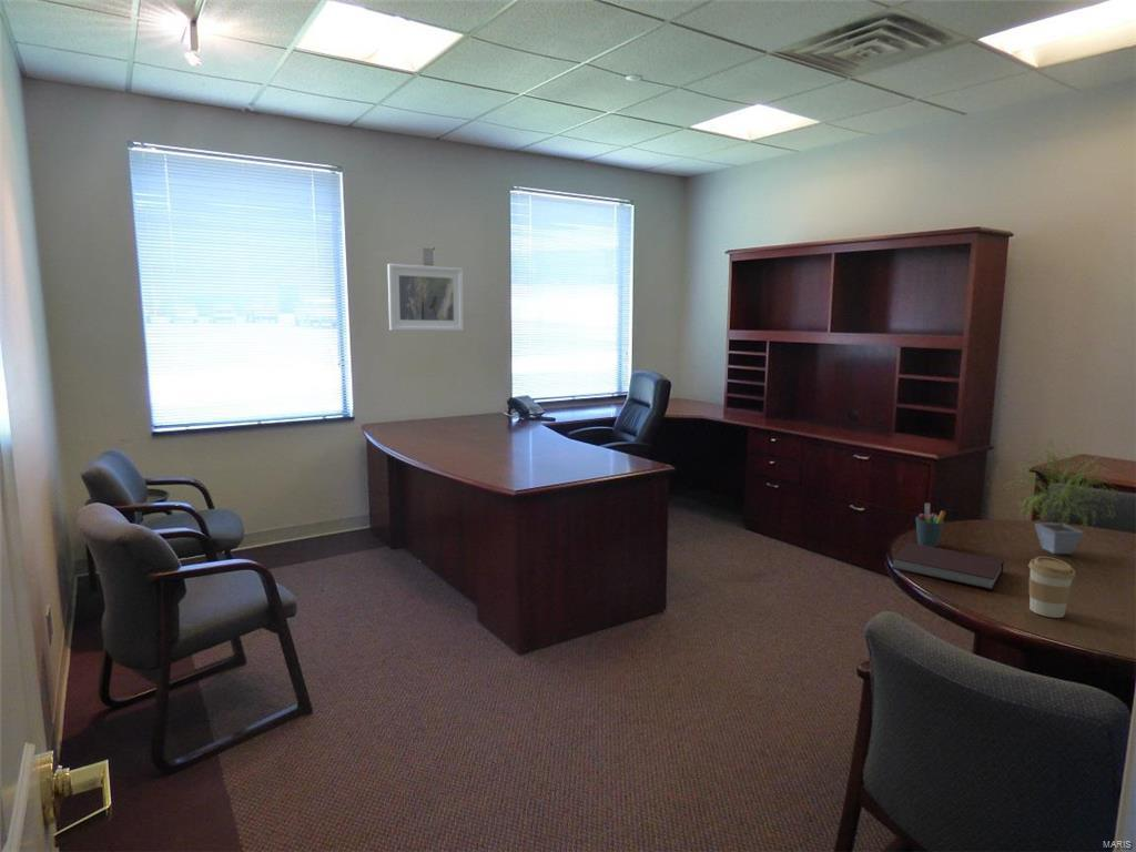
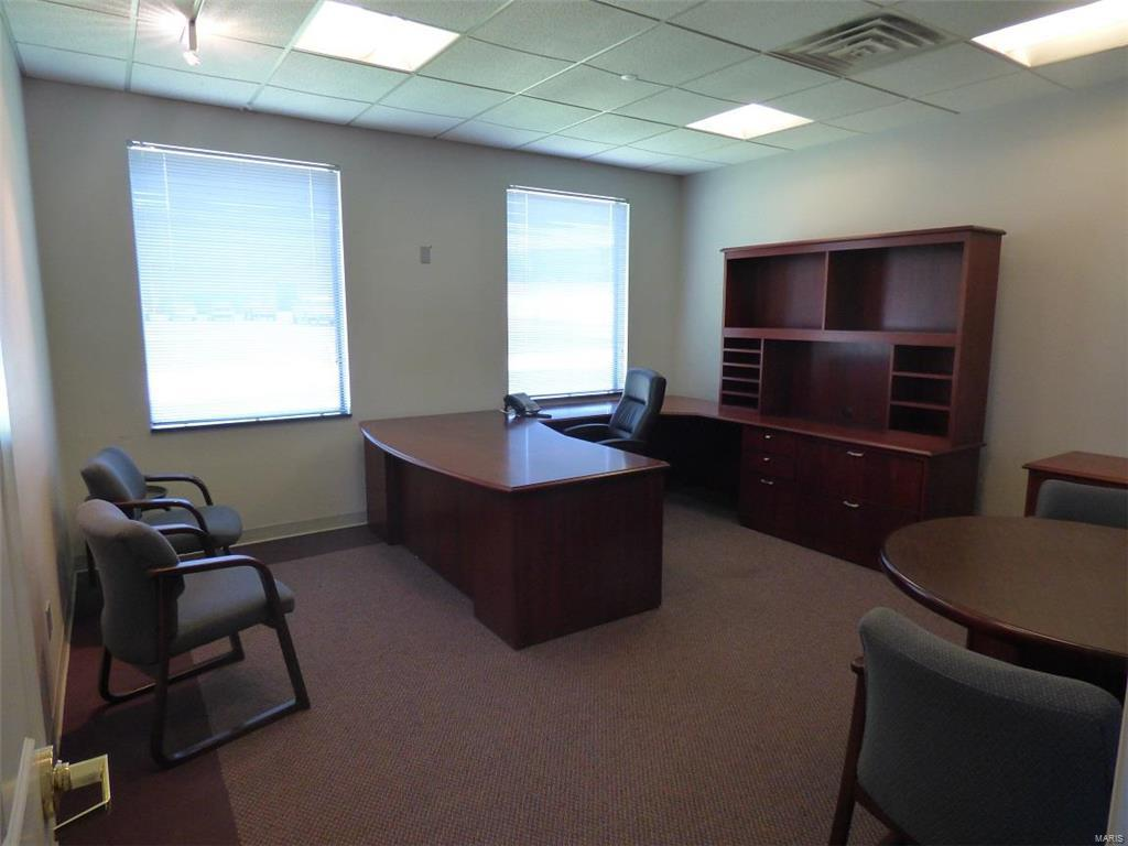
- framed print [386,263,464,332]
- pen holder [915,501,947,548]
- potted plant [1004,438,1118,555]
- coffee cup [1027,556,1076,619]
- notebook [891,541,1005,591]
